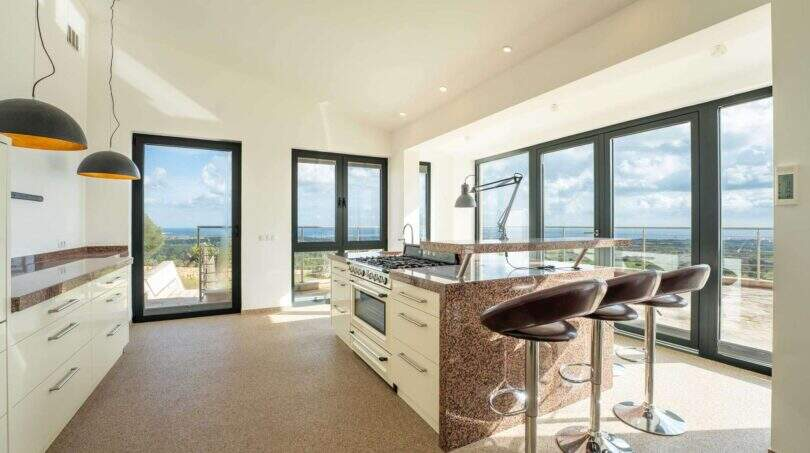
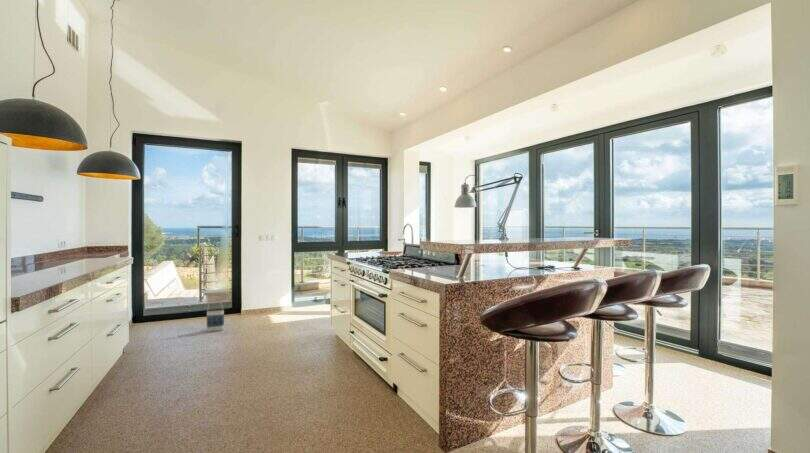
+ bag [206,295,225,333]
